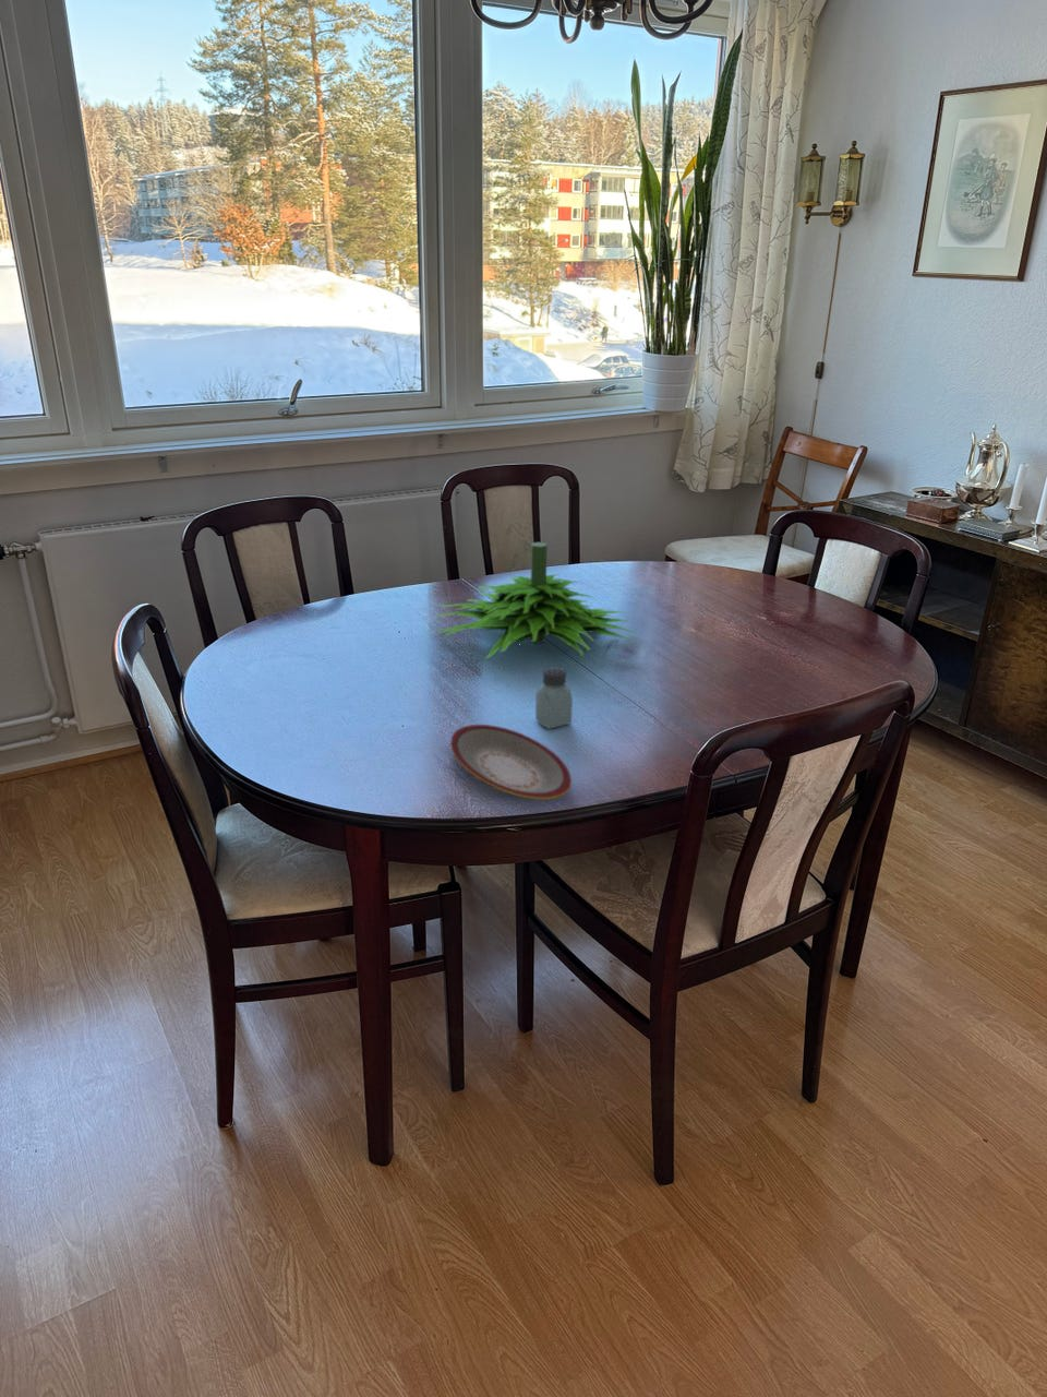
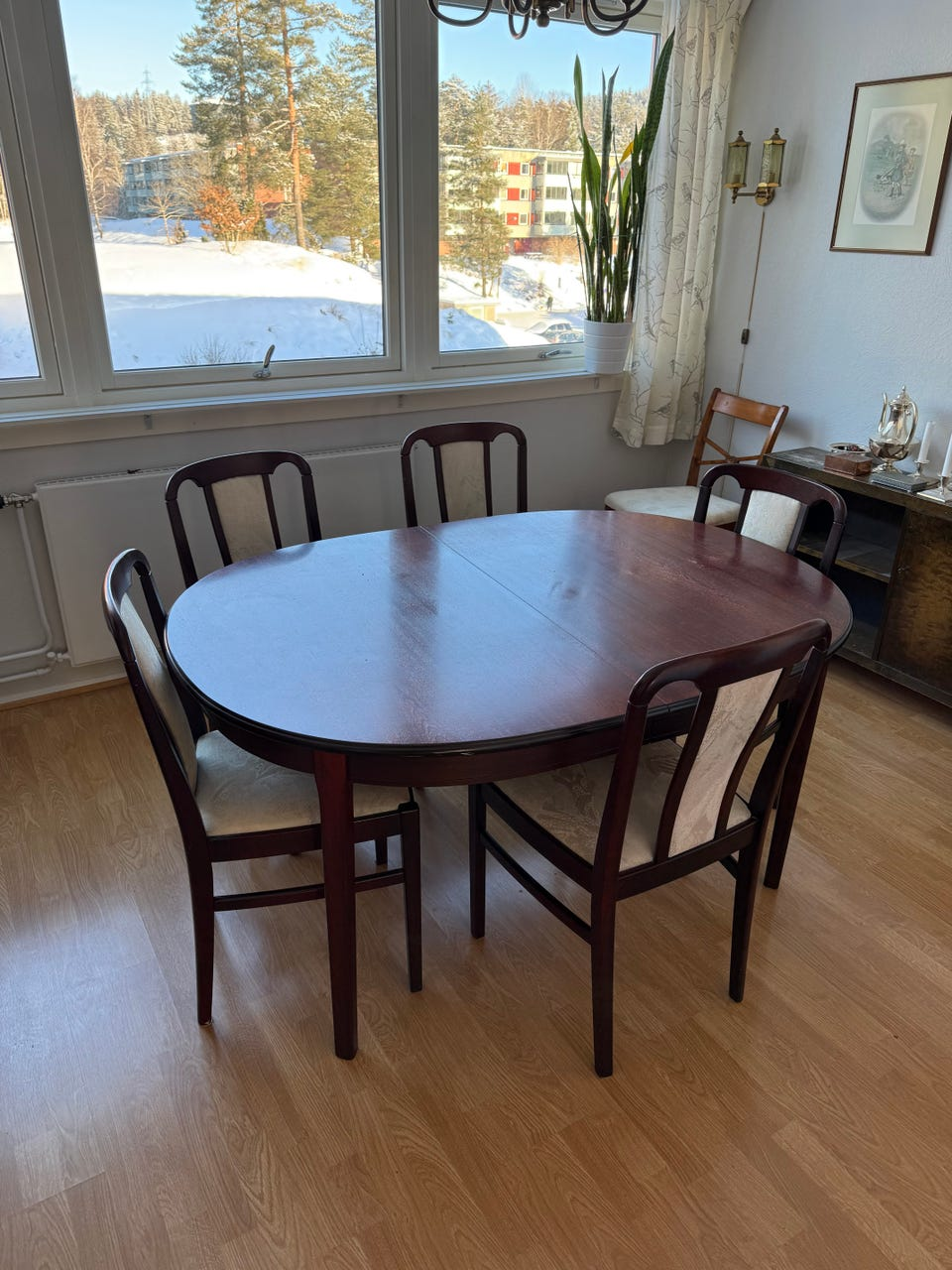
- plant [434,541,639,659]
- plate [450,724,573,801]
- saltshaker [534,666,574,730]
